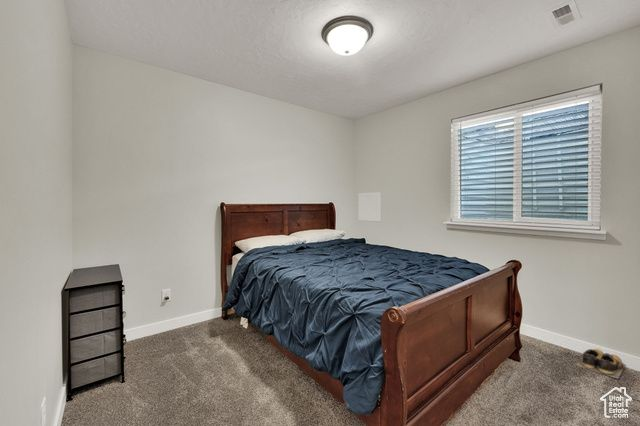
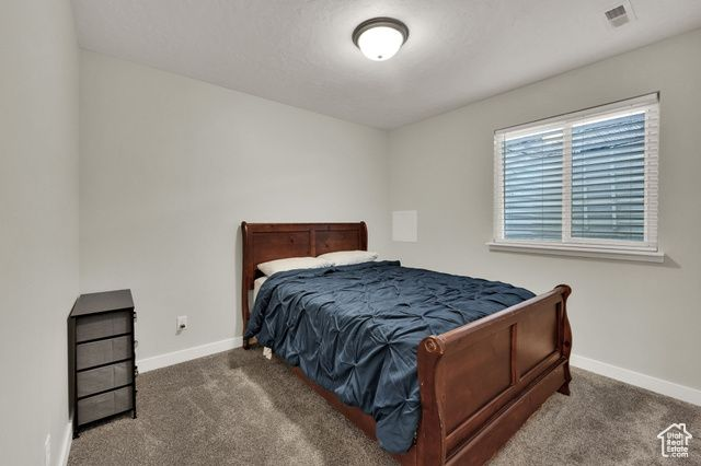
- shoes [575,348,626,380]
